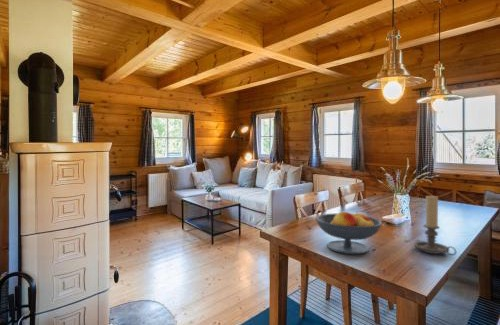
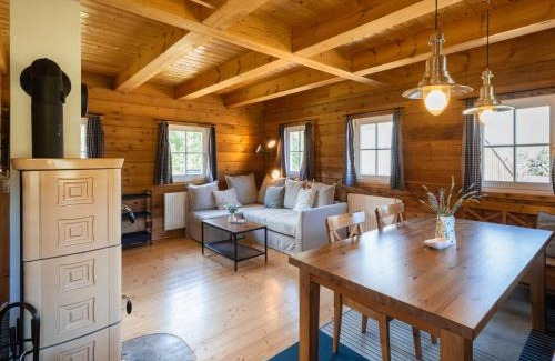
- candle holder [413,195,457,256]
- fruit bowl [315,211,383,255]
